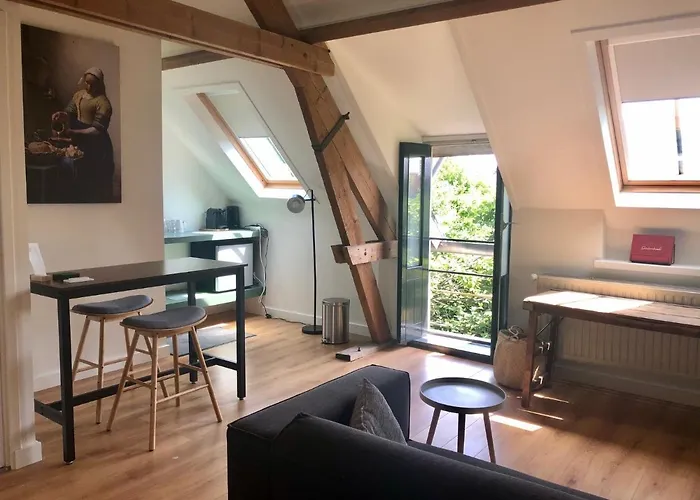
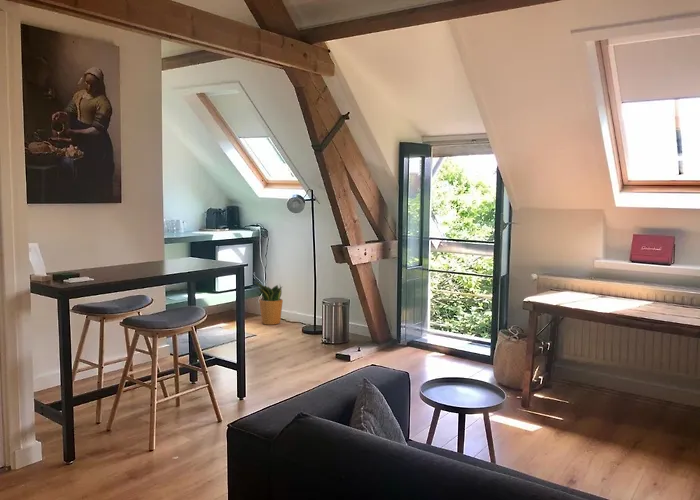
+ potted plant [254,281,284,326]
